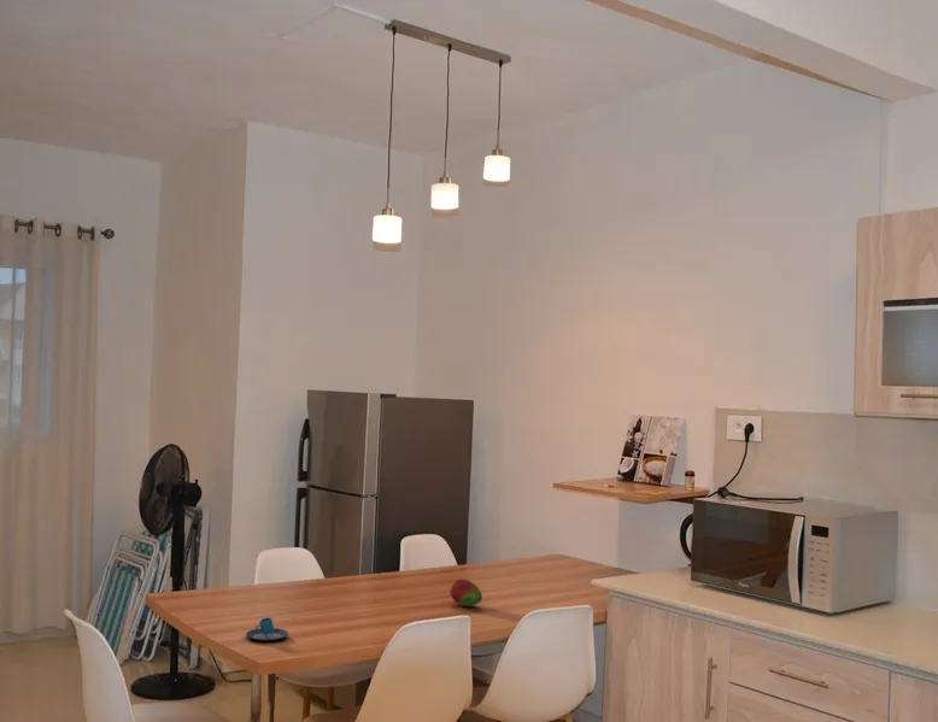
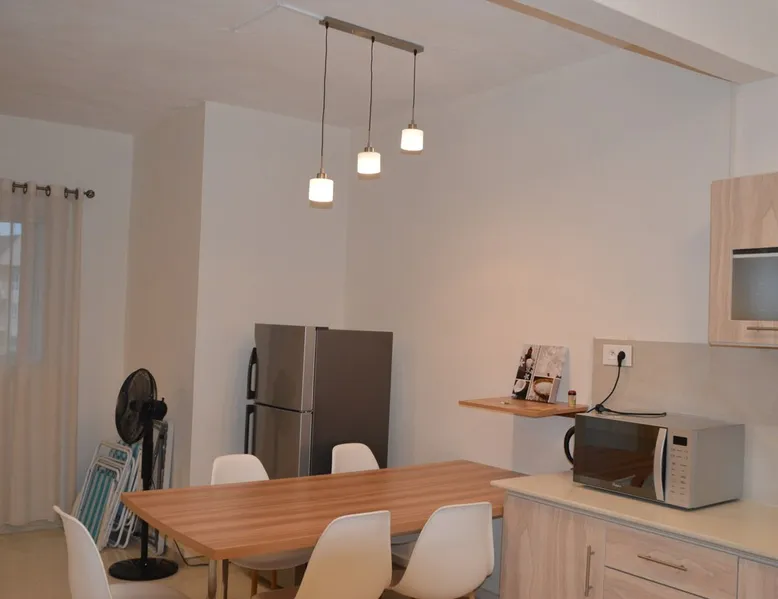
- mug [245,616,289,642]
- fruit [449,579,483,607]
